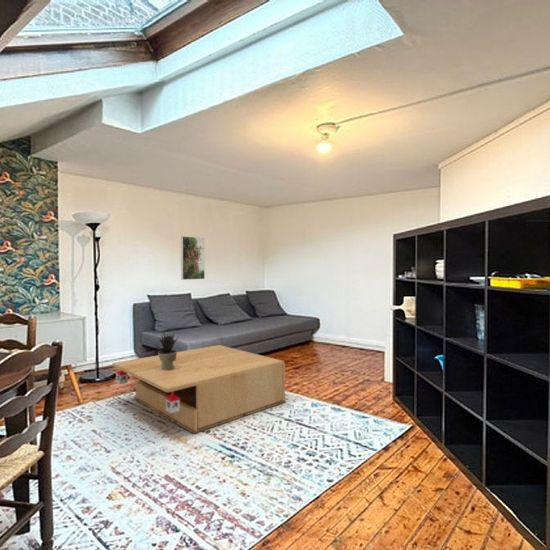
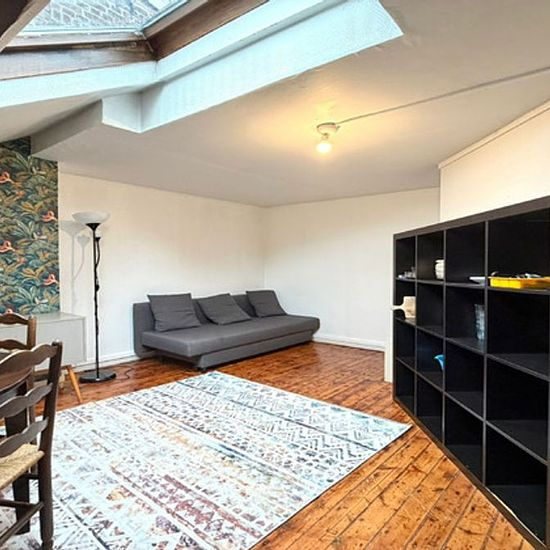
- potted plant [150,329,179,370]
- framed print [180,235,206,281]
- coffee table [111,344,286,435]
